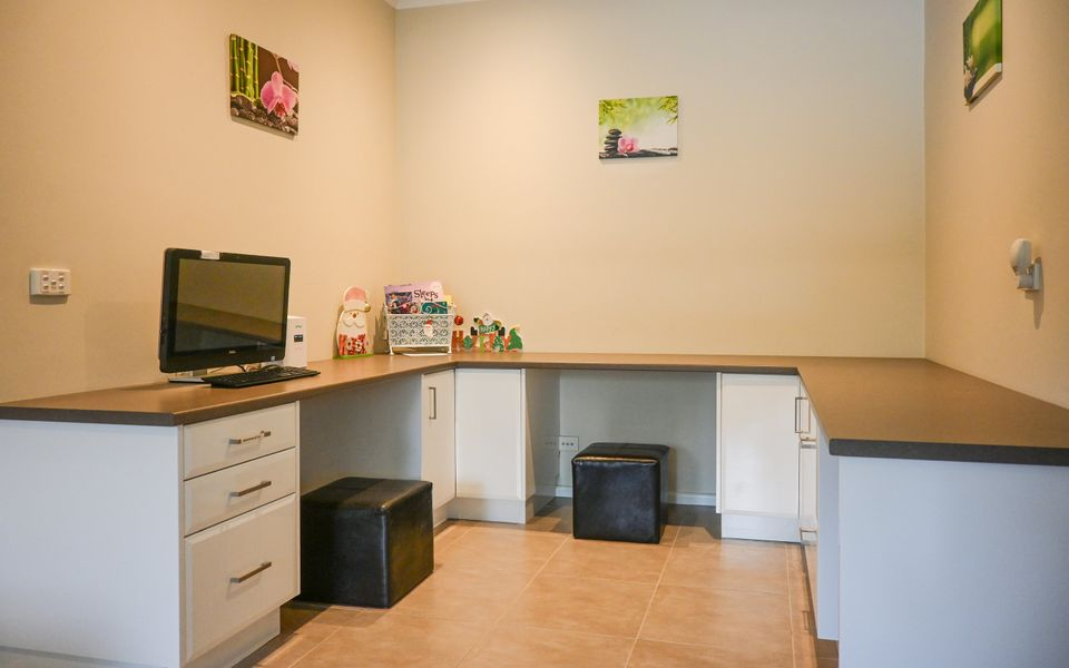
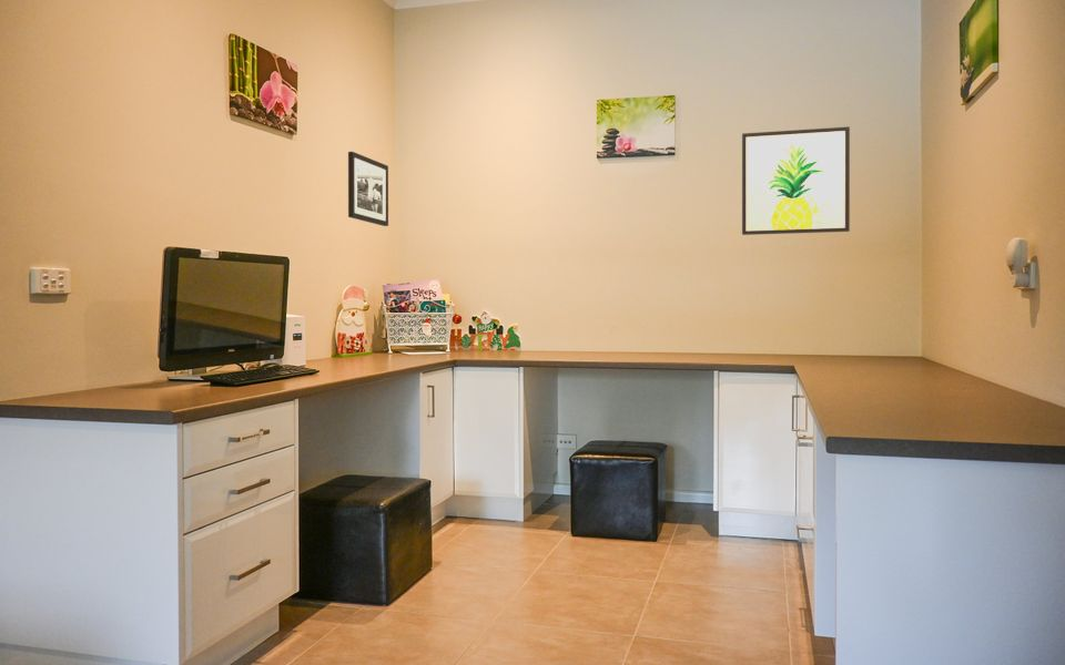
+ wall art [741,125,851,236]
+ picture frame [347,151,389,227]
